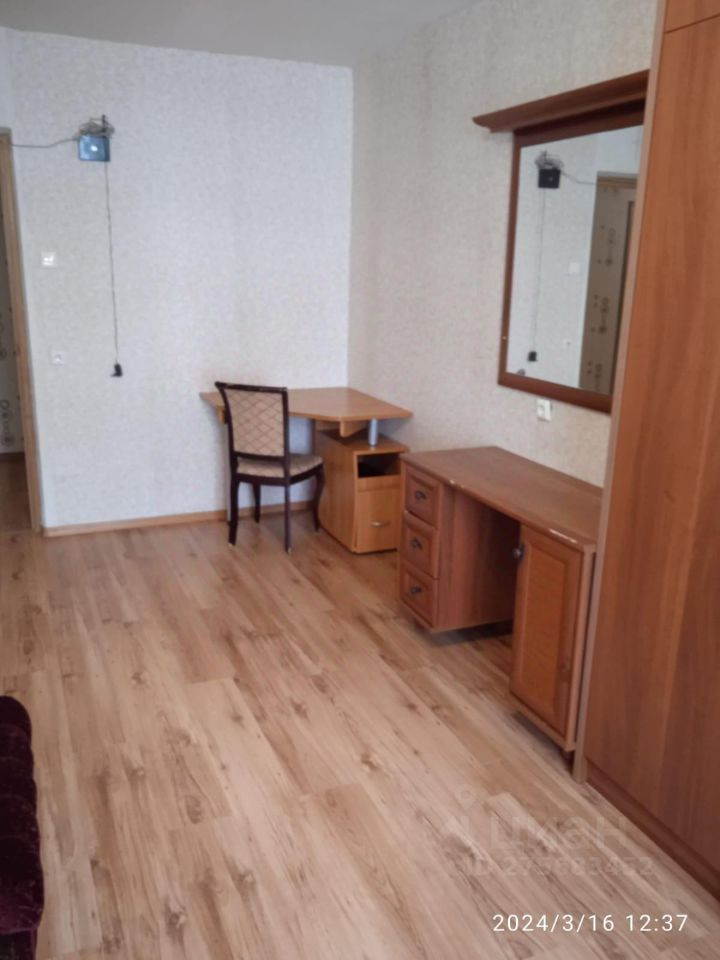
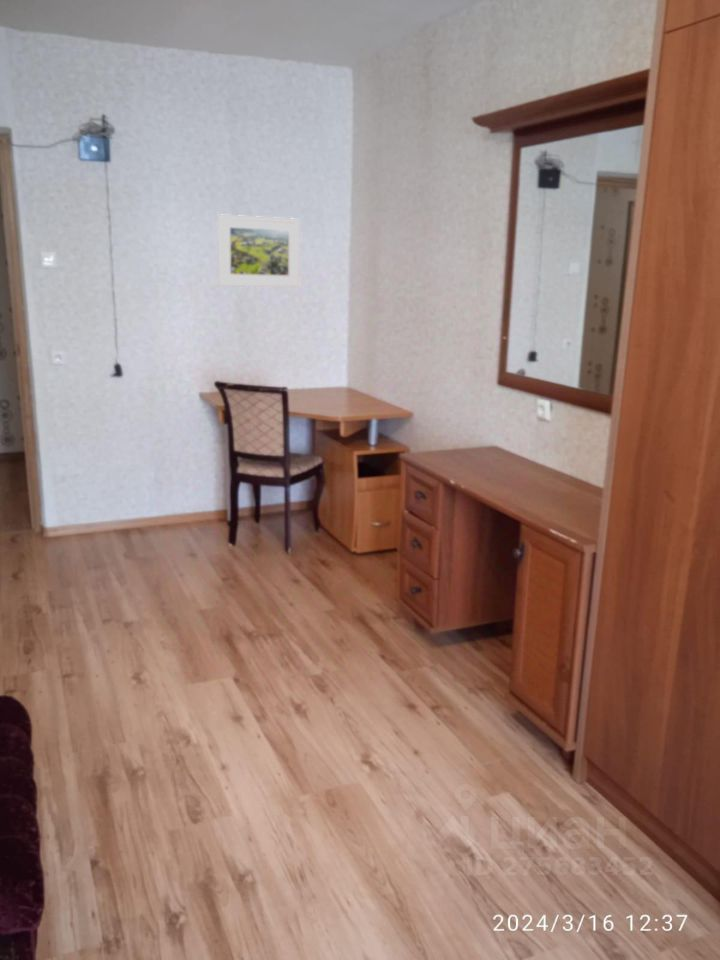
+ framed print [216,213,301,288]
